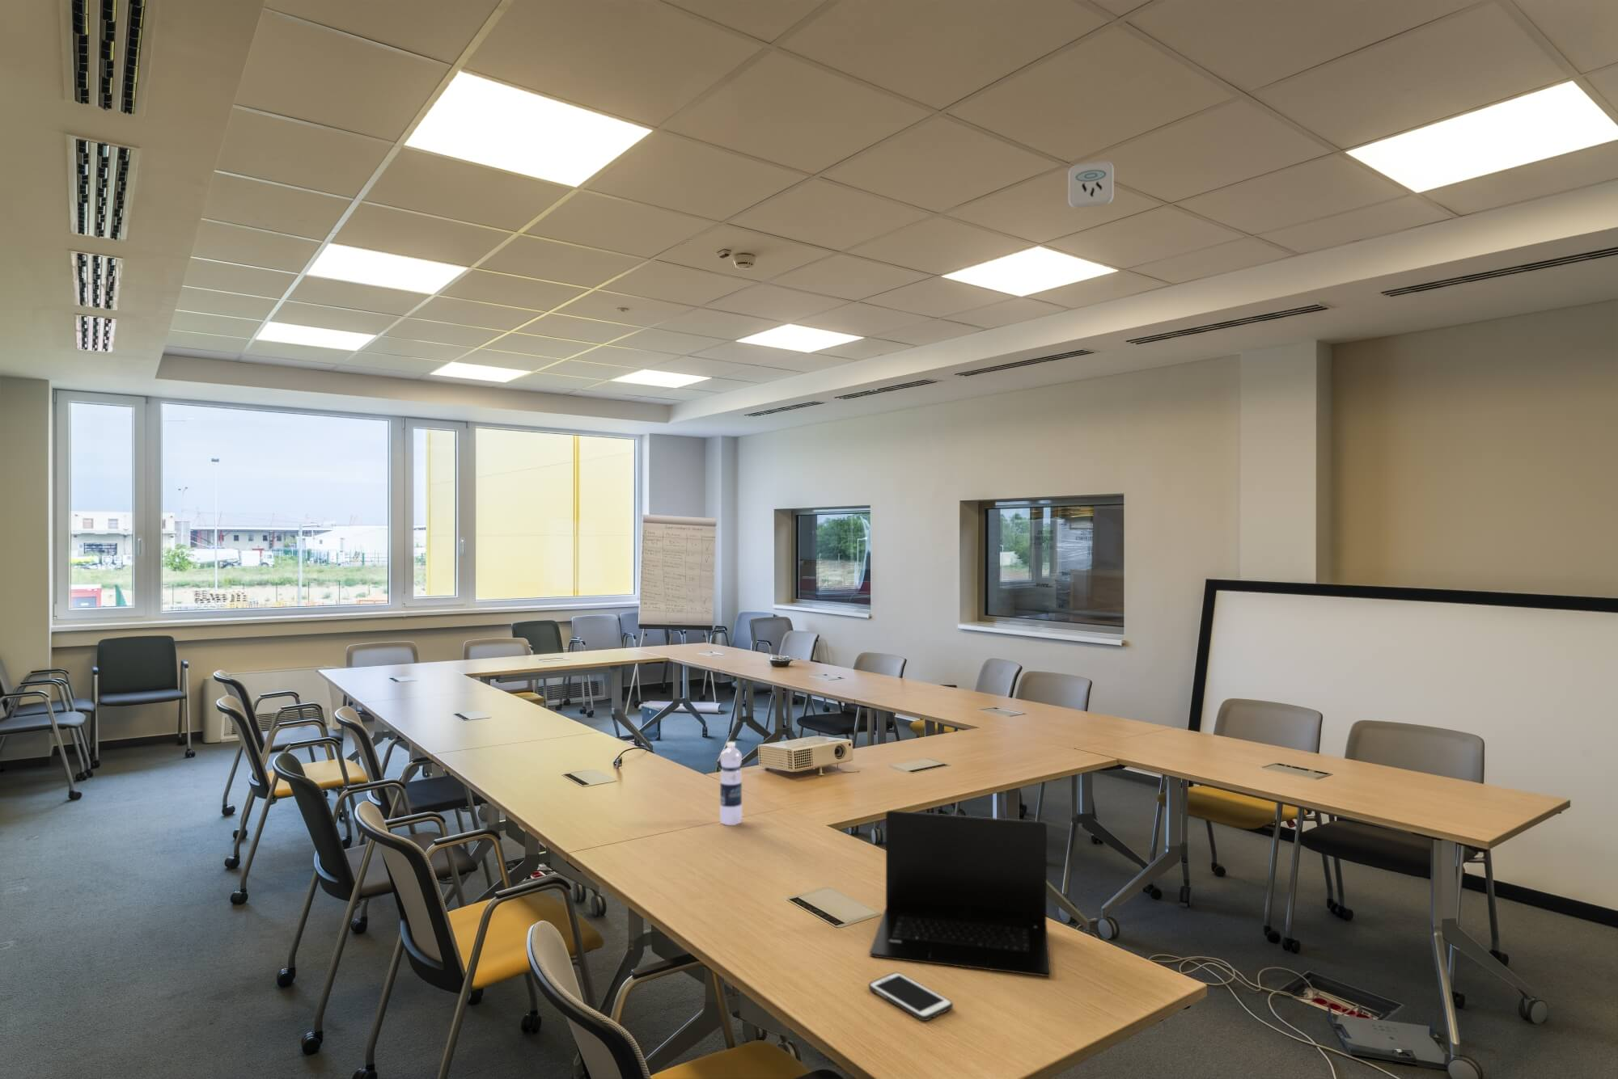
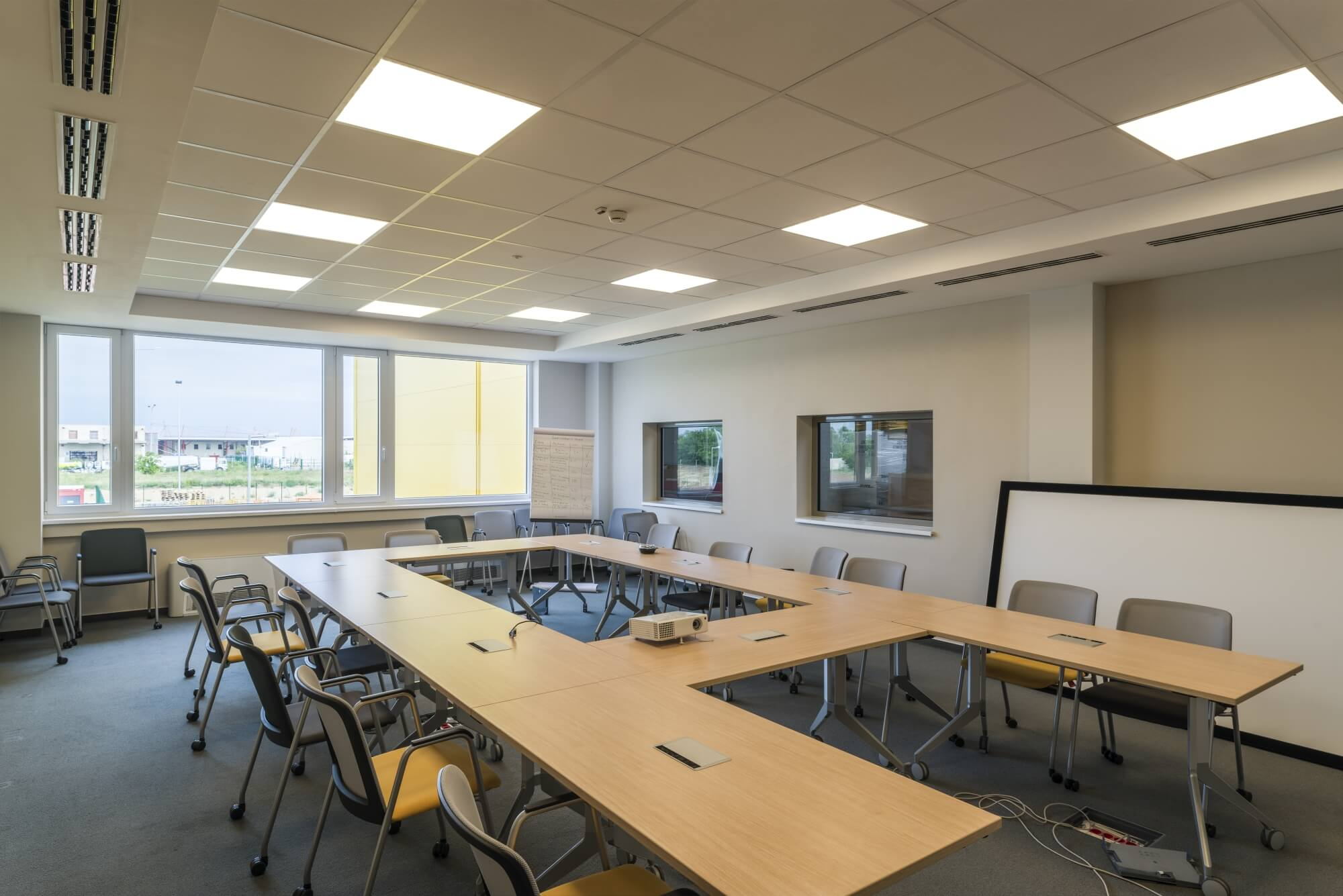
- water bottle [719,741,742,826]
- cell phone [869,972,954,1021]
- smoke detector [1067,160,1114,210]
- laptop [869,810,1052,977]
